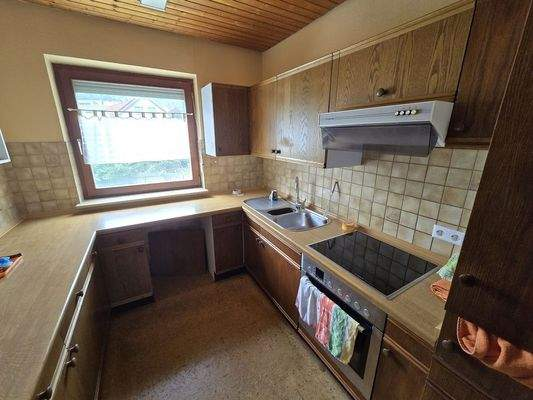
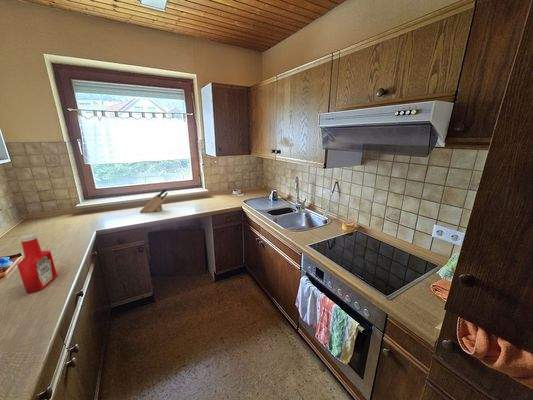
+ soap bottle [16,233,58,294]
+ knife block [139,188,169,213]
